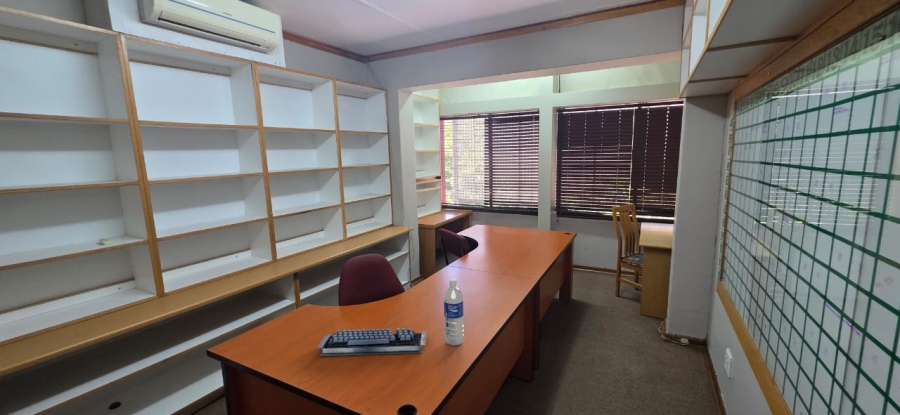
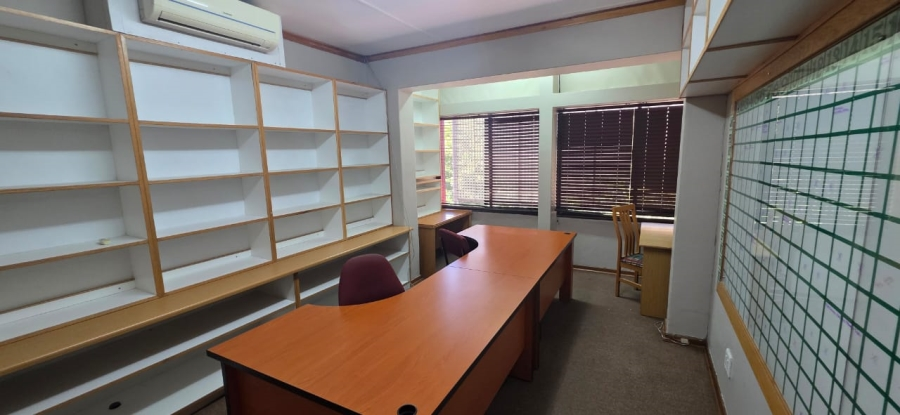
- water bottle [443,278,465,347]
- computer keyboard [316,327,428,357]
